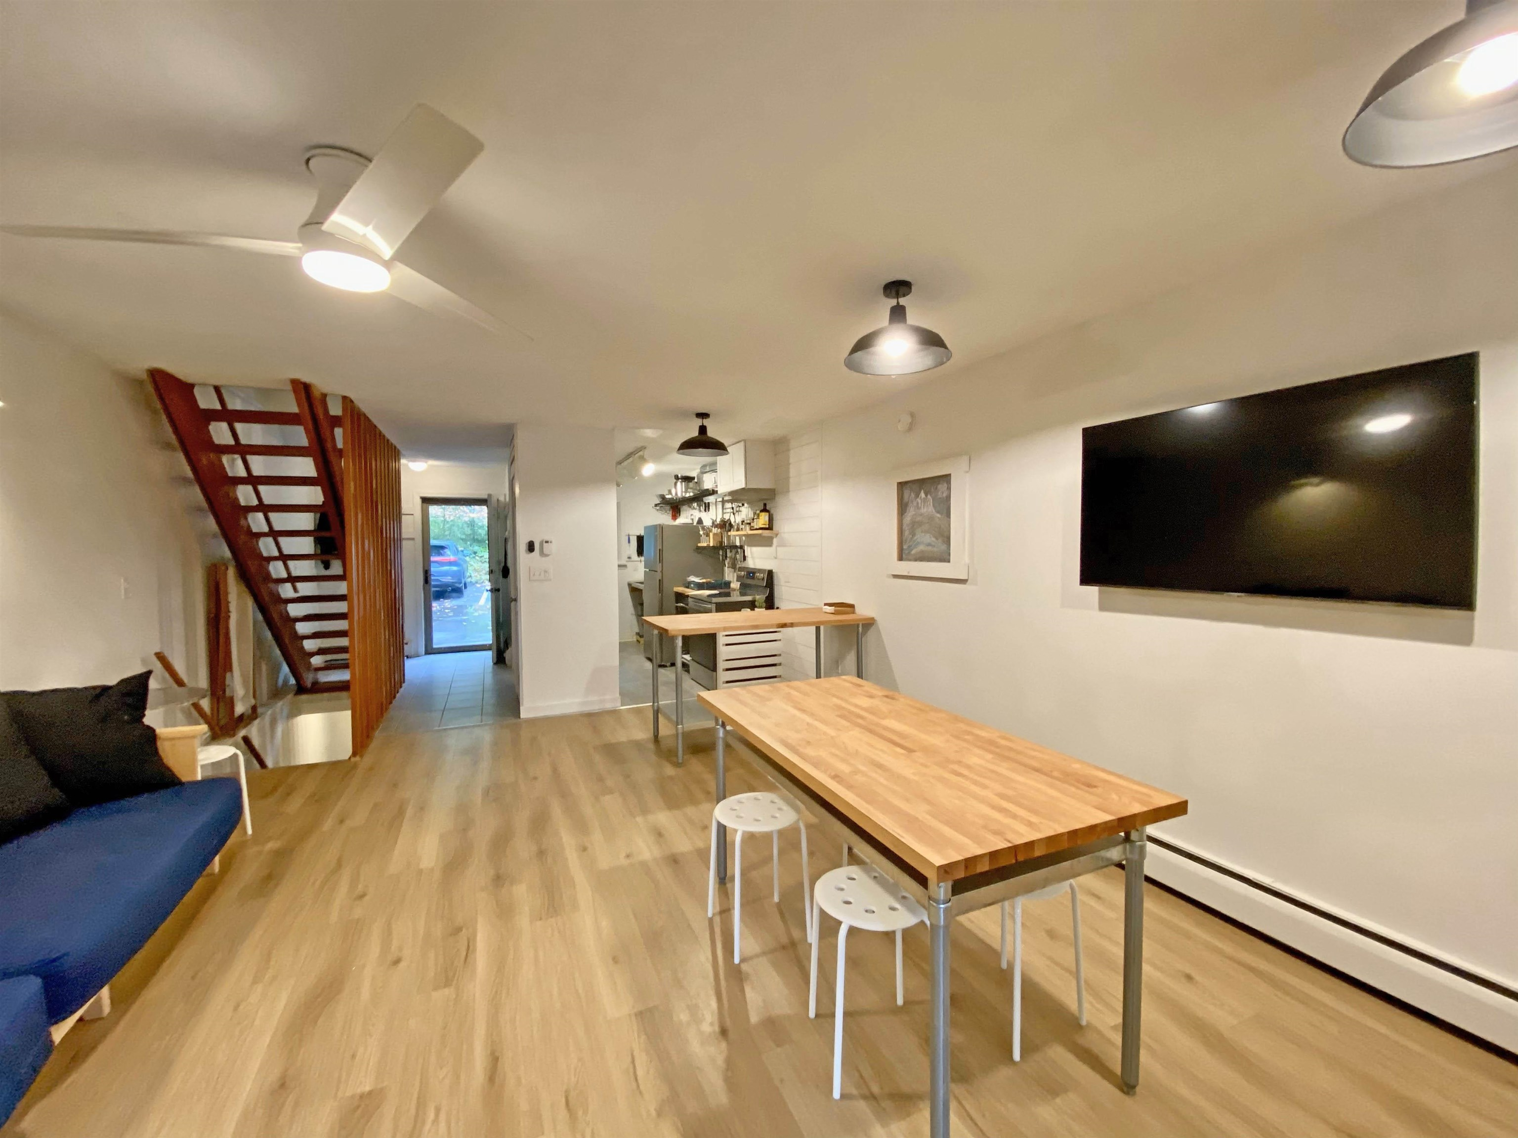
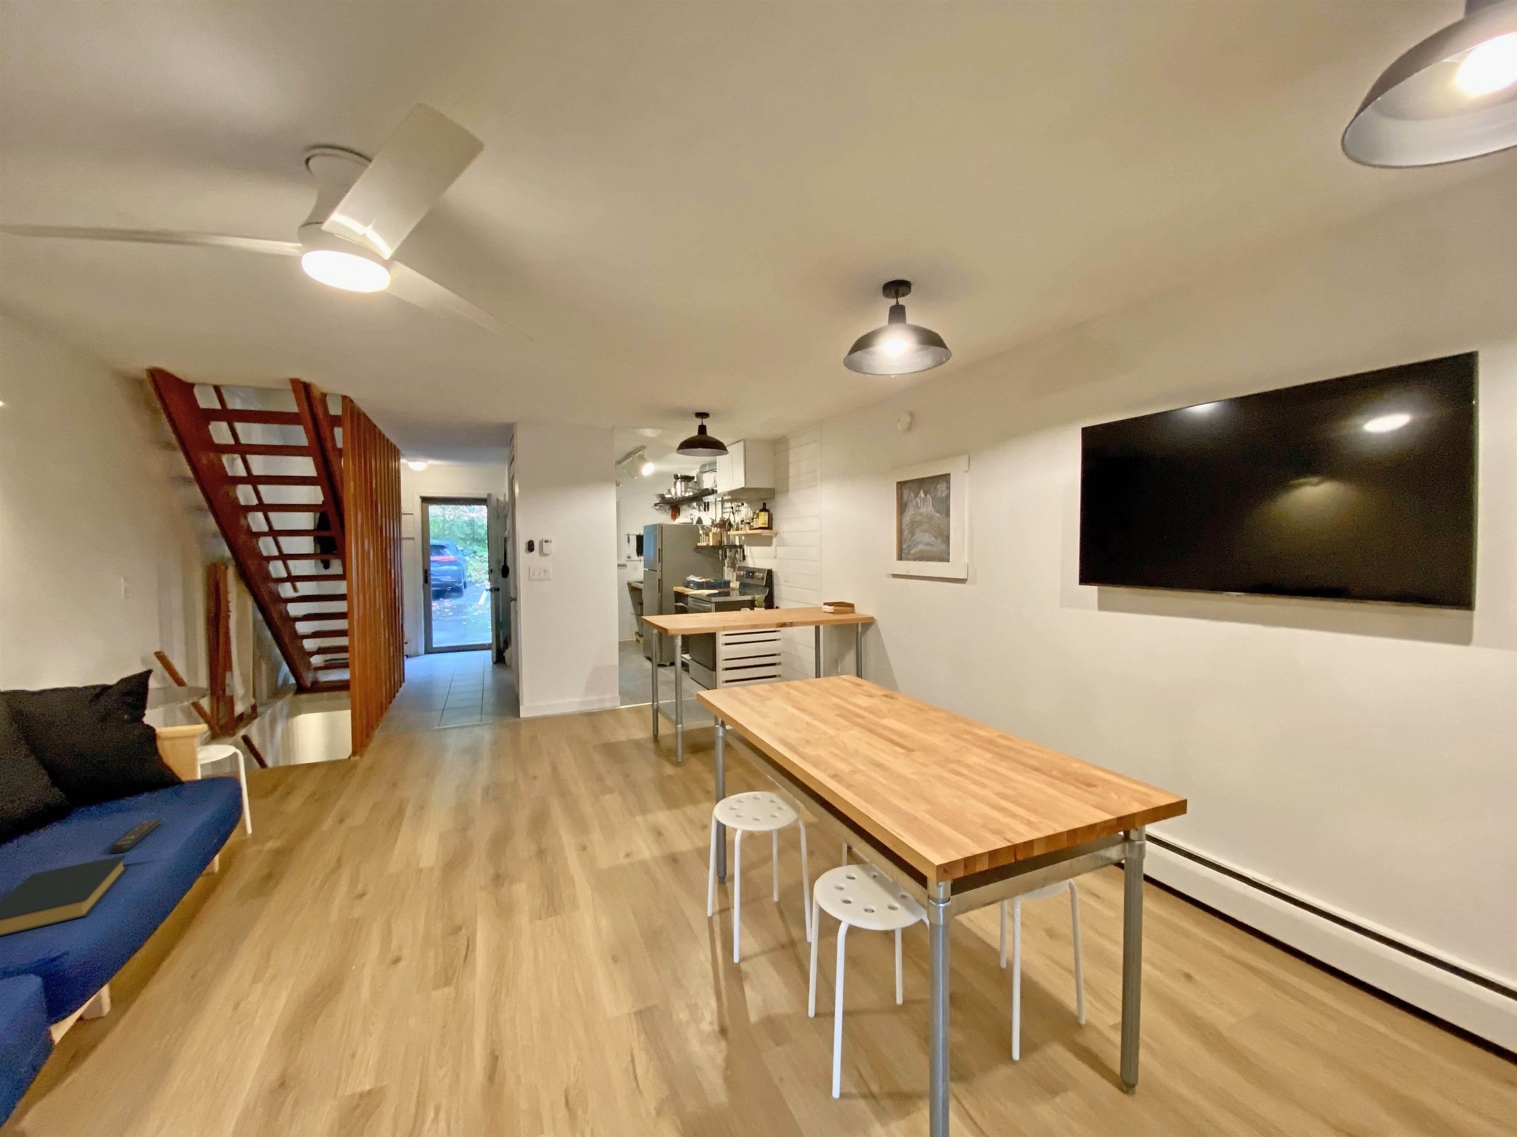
+ hardback book [0,854,128,936]
+ remote control [110,818,162,854]
